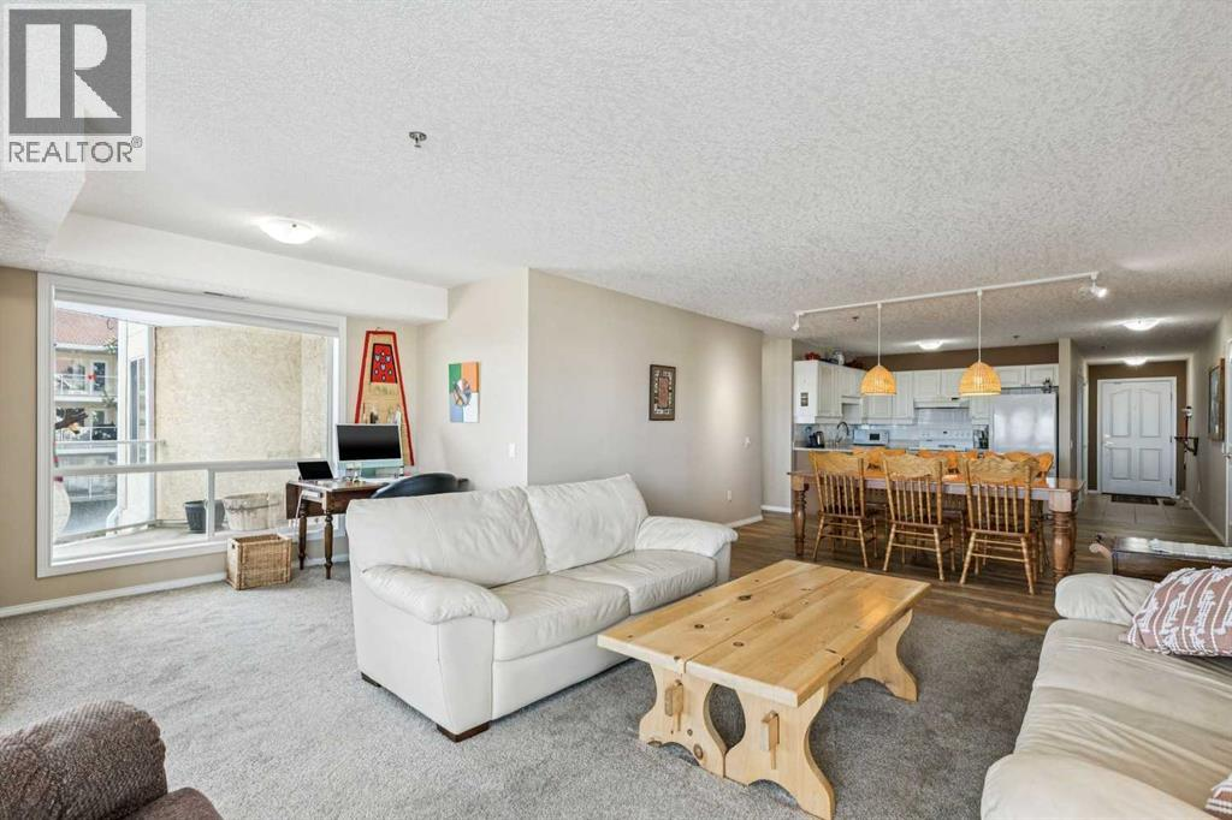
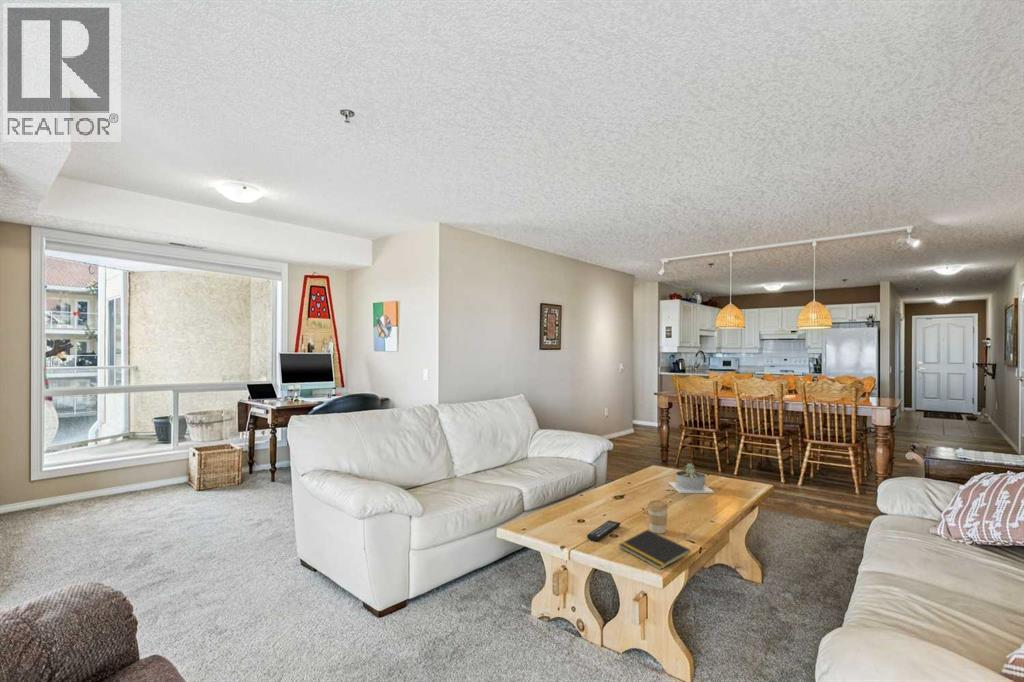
+ coffee cup [646,499,669,534]
+ remote control [586,519,622,542]
+ succulent planter [668,462,715,494]
+ notepad [618,529,691,571]
